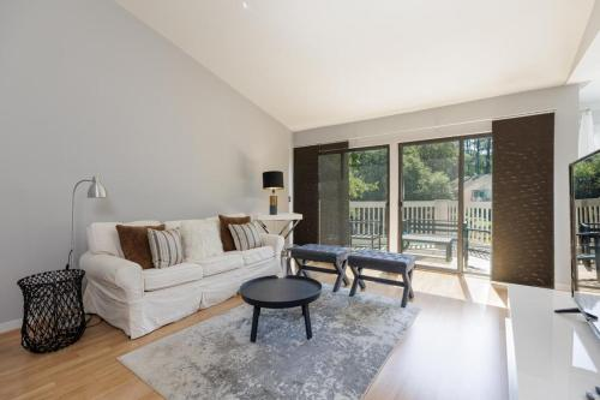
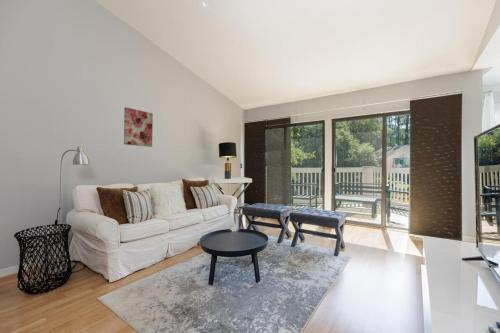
+ wall art [123,106,154,148]
